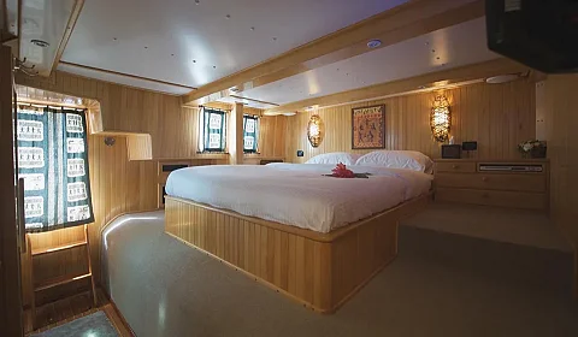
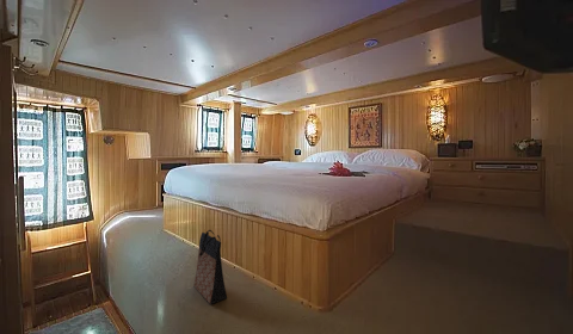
+ bag [192,229,228,305]
